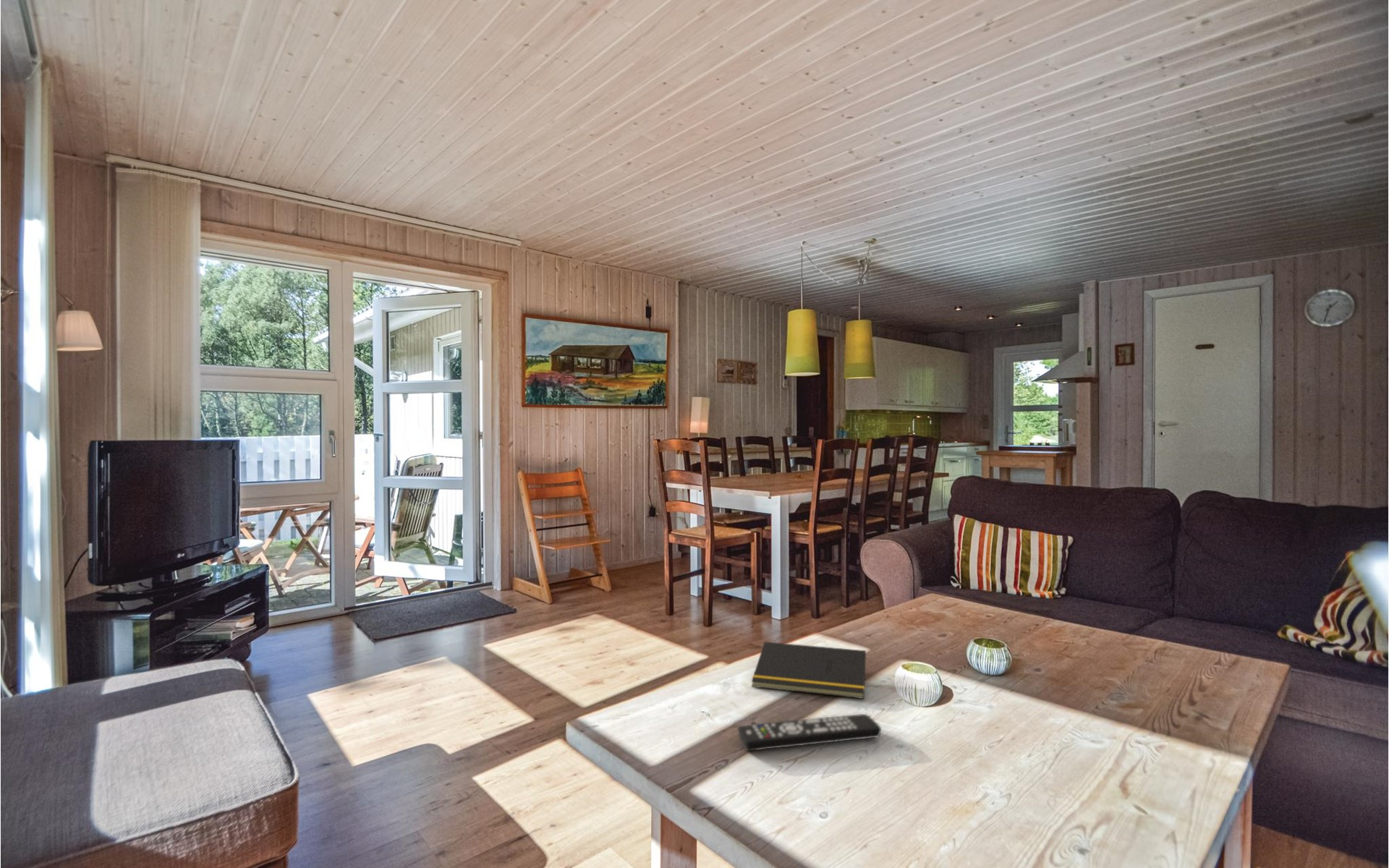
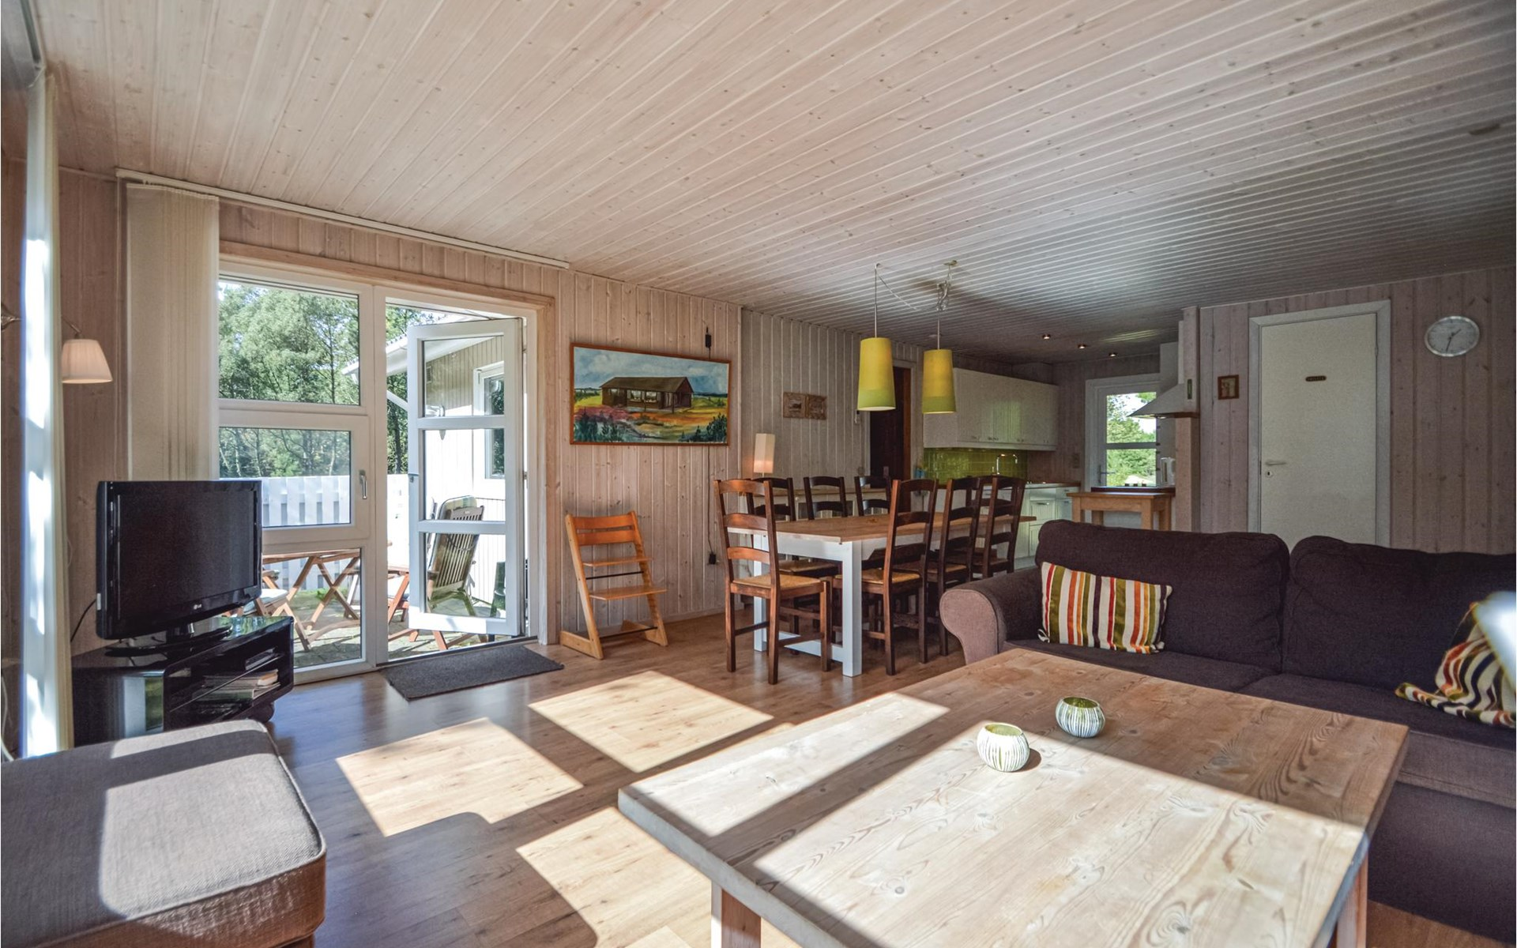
- notepad [751,641,867,699]
- remote control [737,713,882,752]
